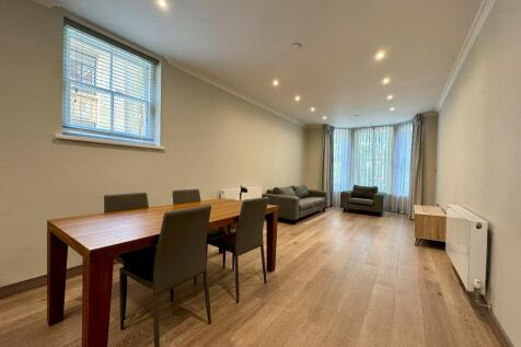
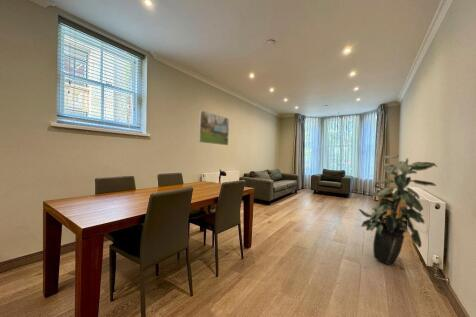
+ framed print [198,109,230,146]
+ indoor plant [358,155,439,266]
